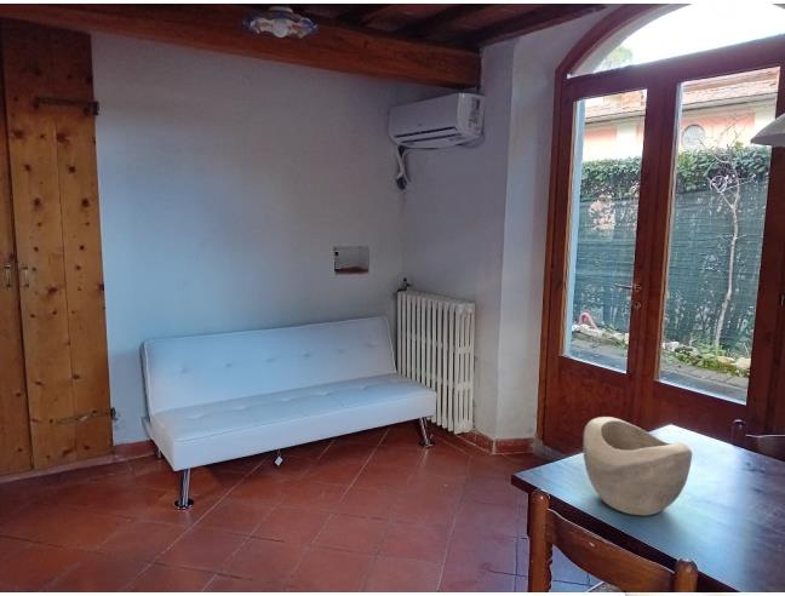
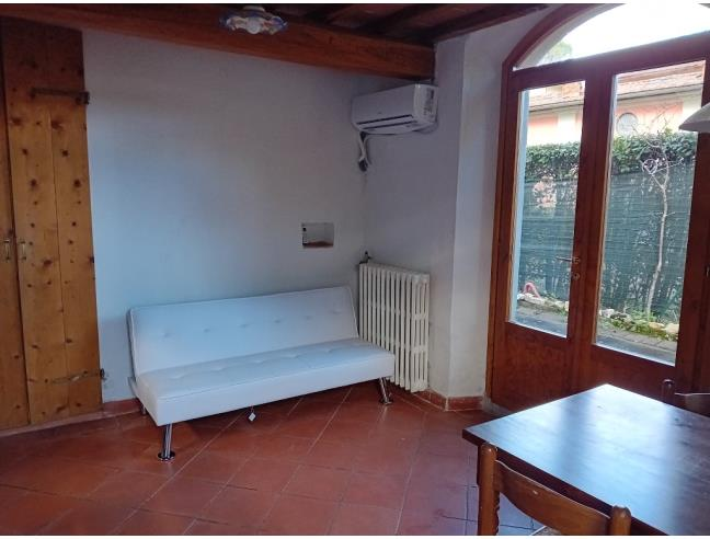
- decorative bowl [581,416,693,516]
